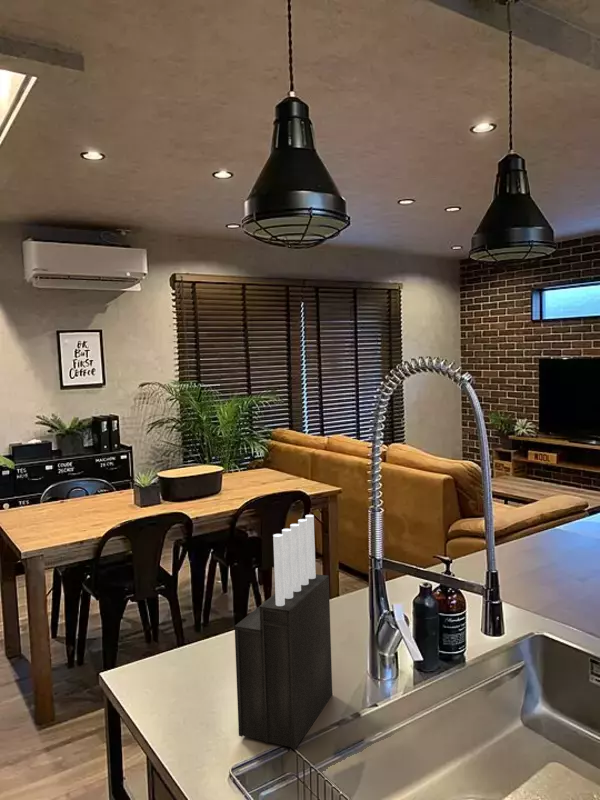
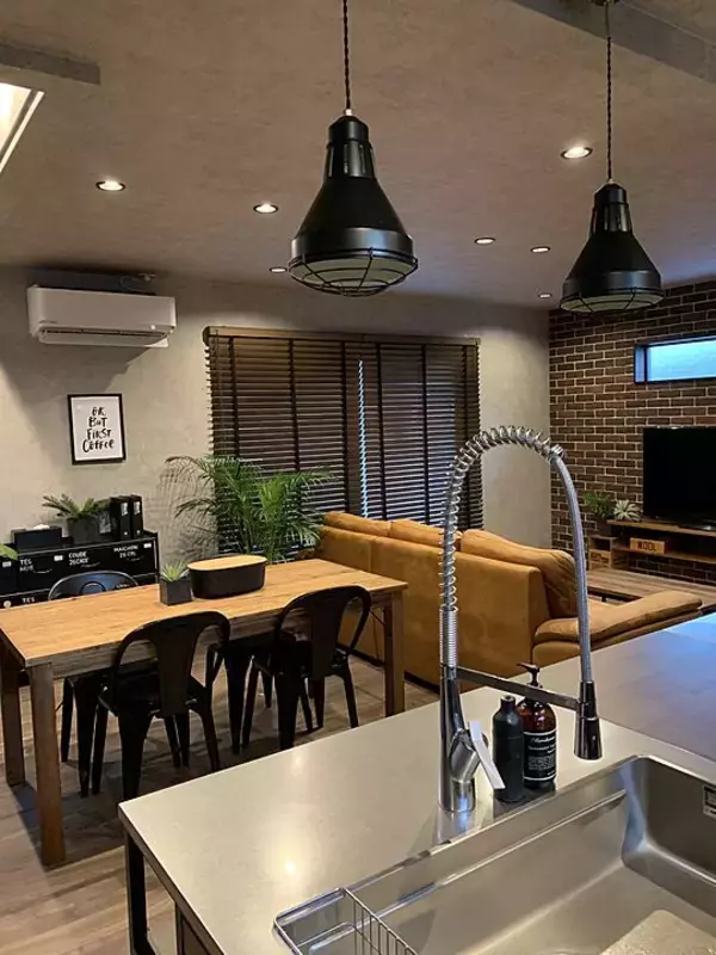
- knife block [234,514,333,750]
